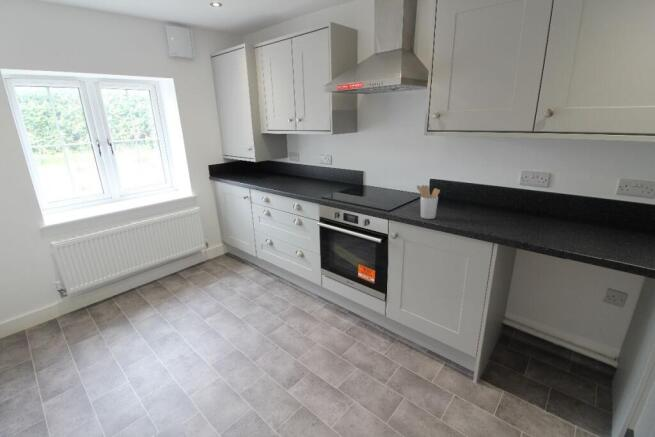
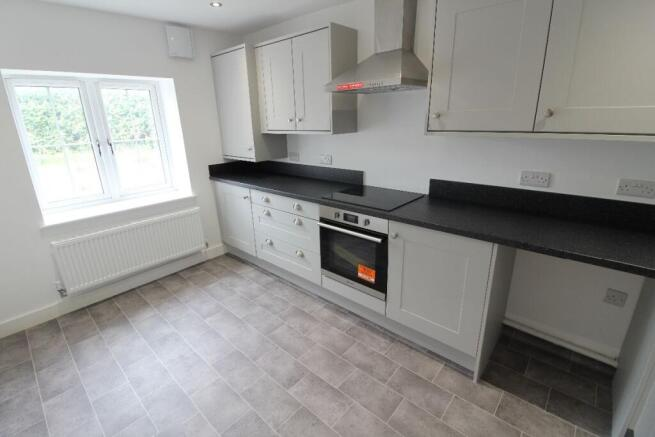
- utensil holder [416,184,441,220]
